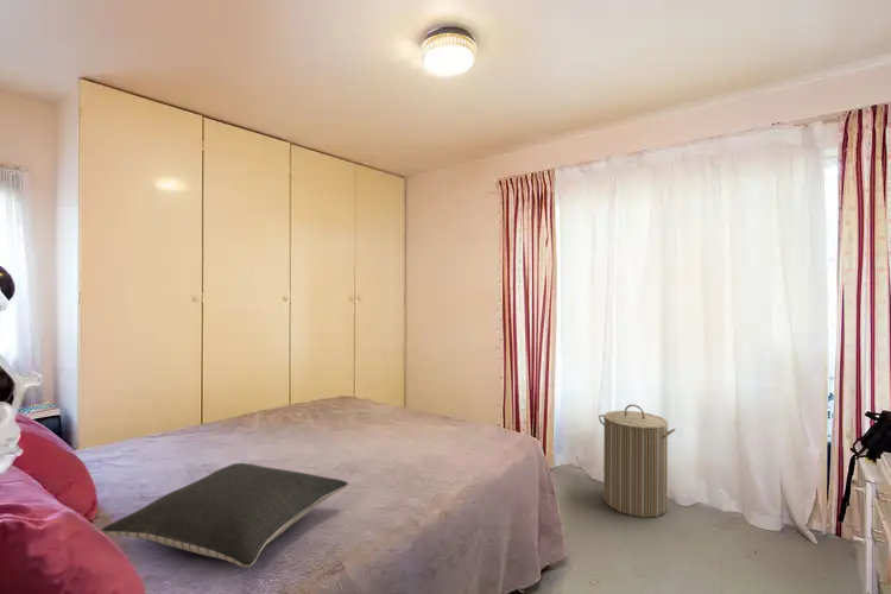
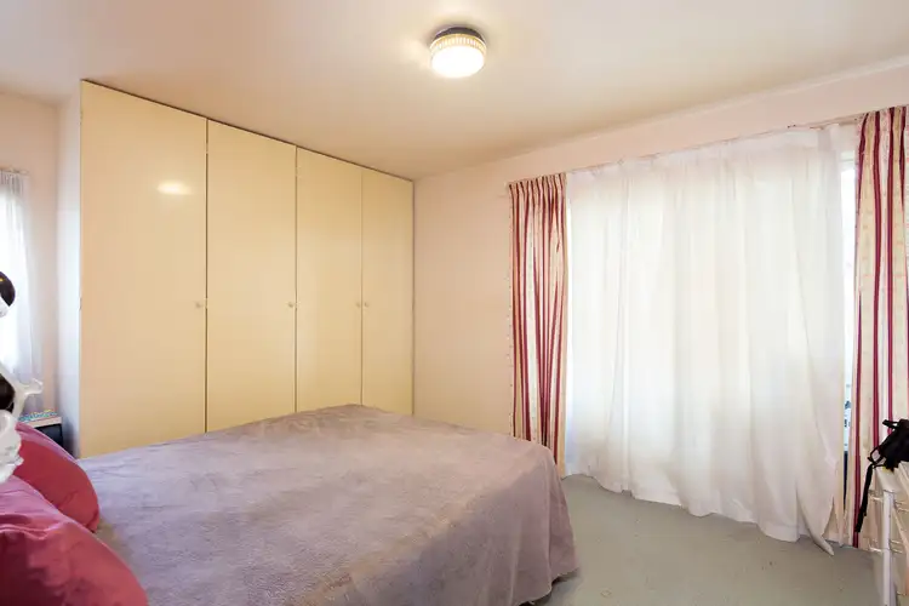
- pillow [100,462,349,568]
- laundry hamper [598,404,677,519]
